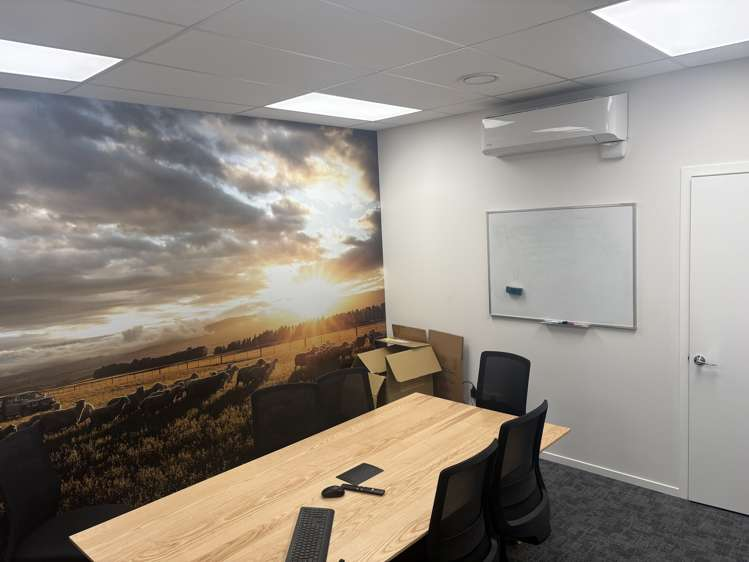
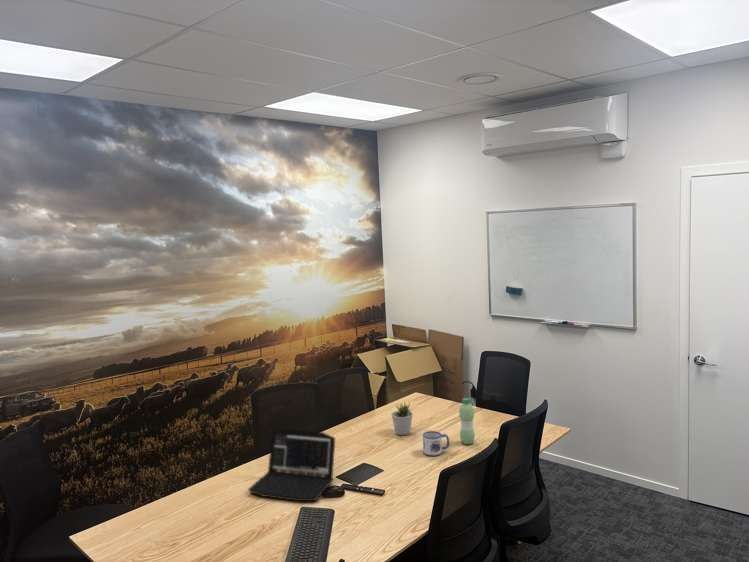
+ laptop [247,428,336,502]
+ water bottle [458,397,476,446]
+ mug [422,430,450,457]
+ potted plant [390,400,414,436]
